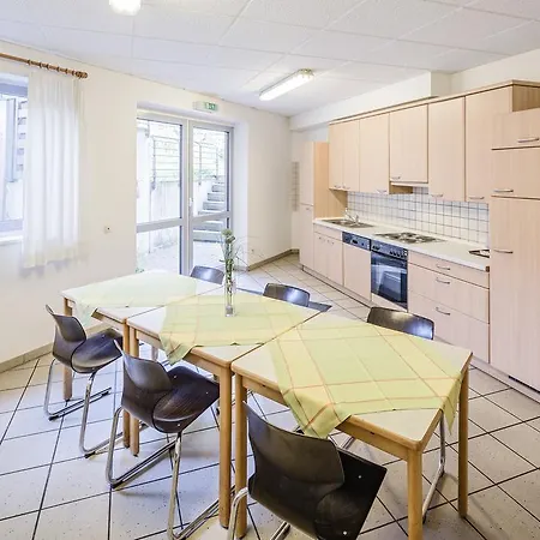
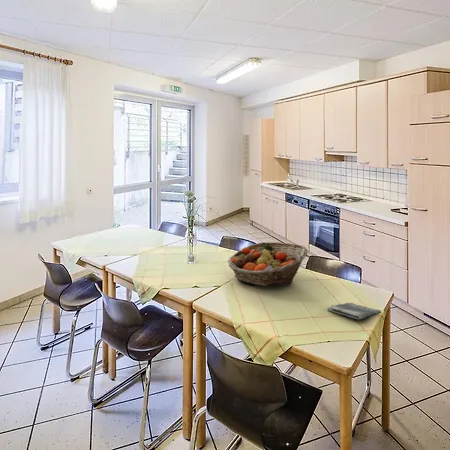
+ fruit basket [227,241,309,287]
+ dish towel [327,302,382,320]
